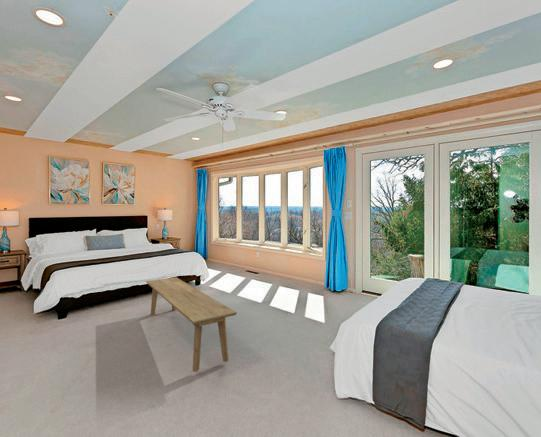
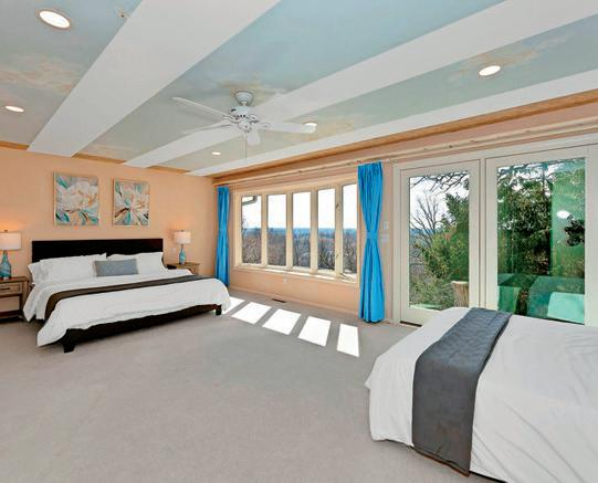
- bench [145,277,238,373]
